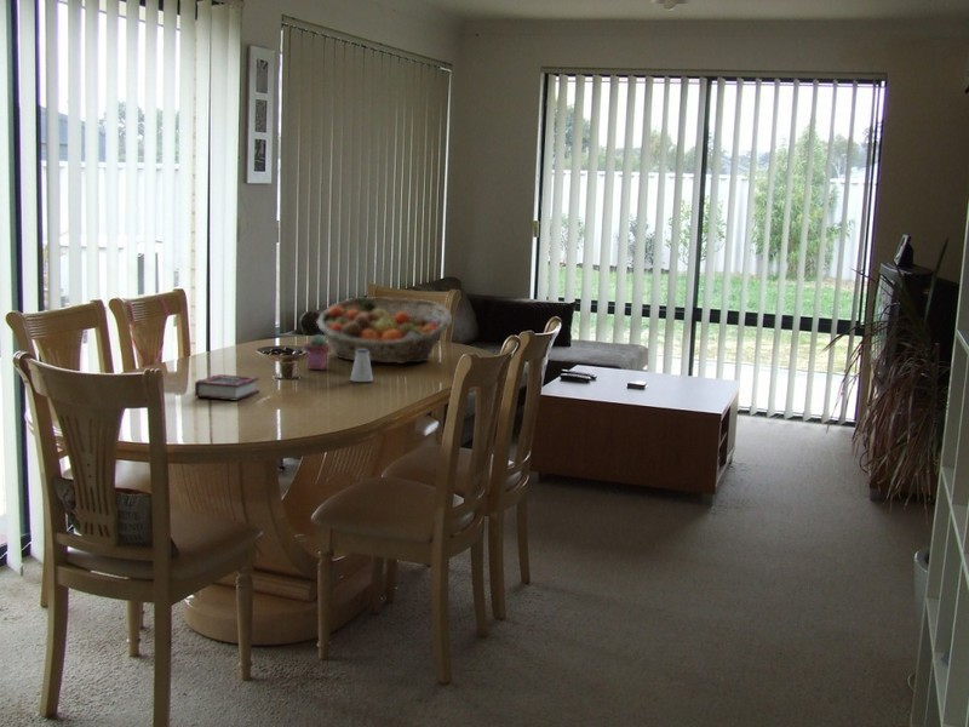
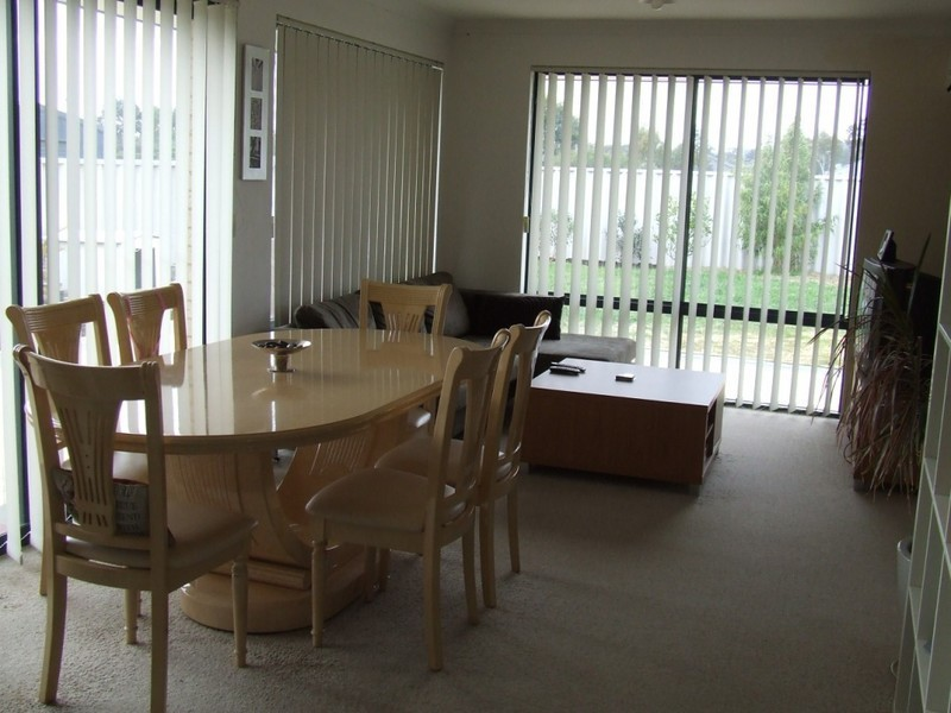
- potted succulent [303,333,332,371]
- book [194,373,260,401]
- fruit basket [315,296,453,365]
- saltshaker [349,349,374,383]
